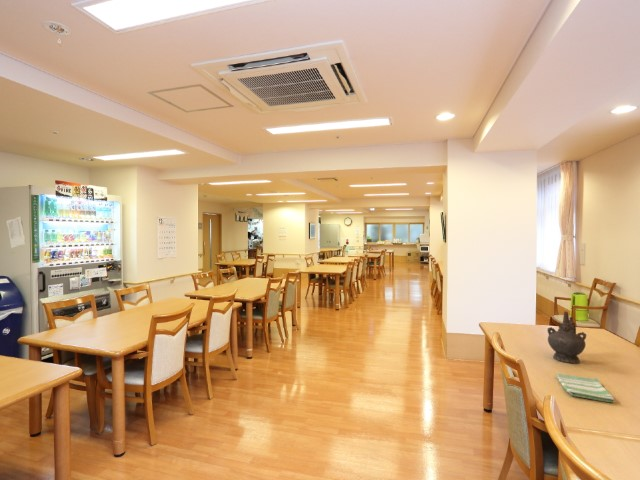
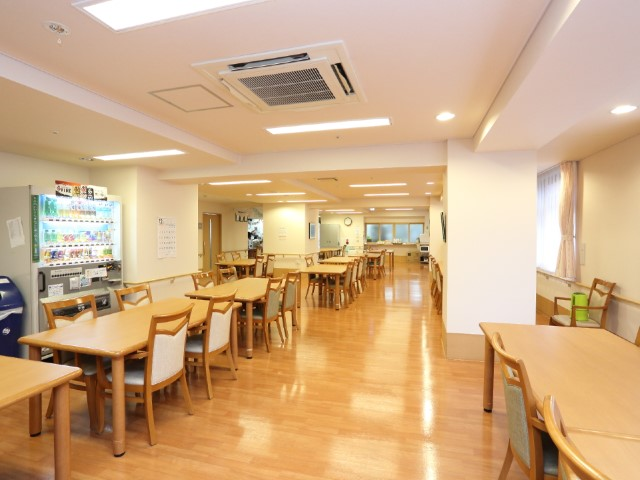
- dish towel [555,373,615,404]
- ceremonial vessel [546,310,587,364]
